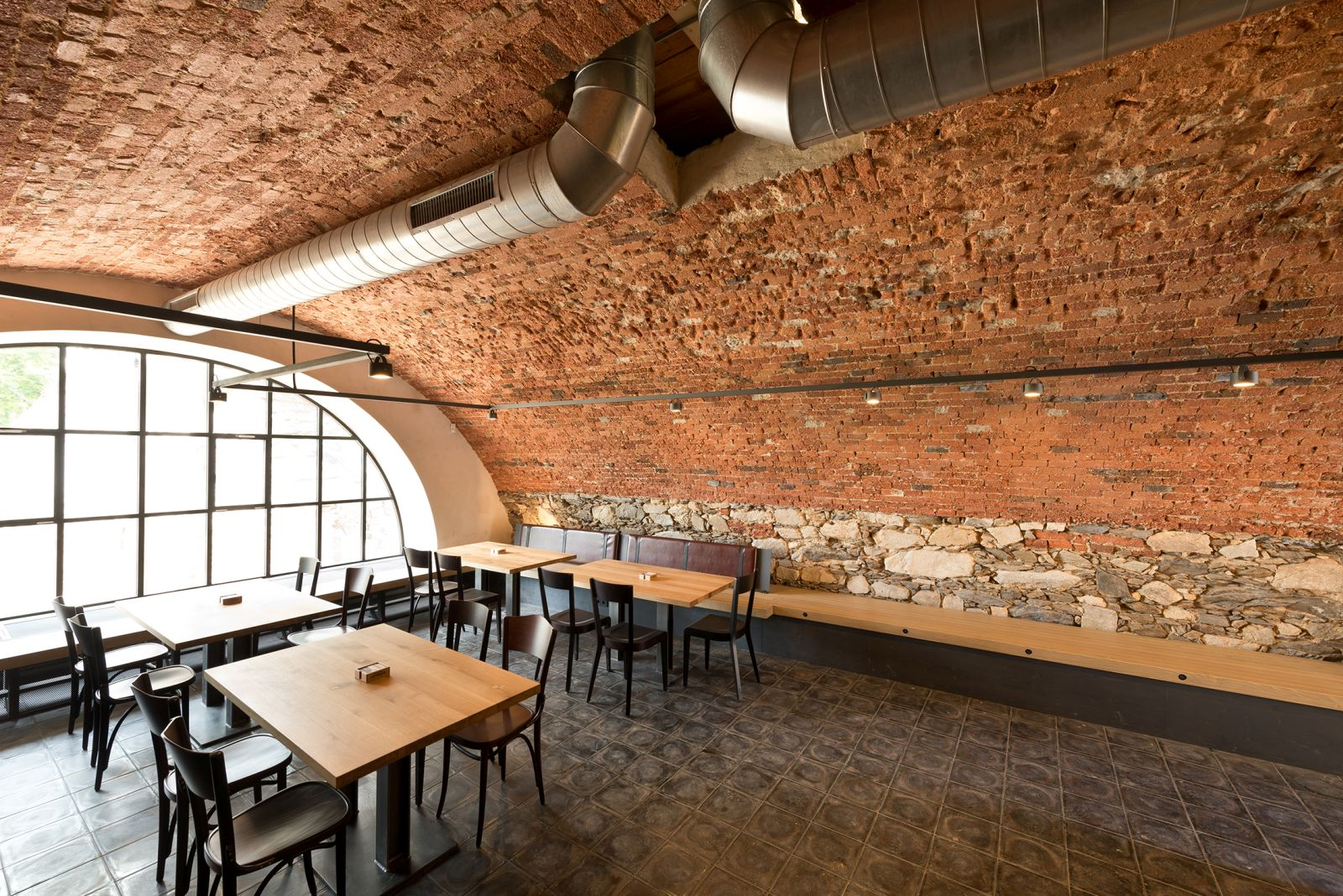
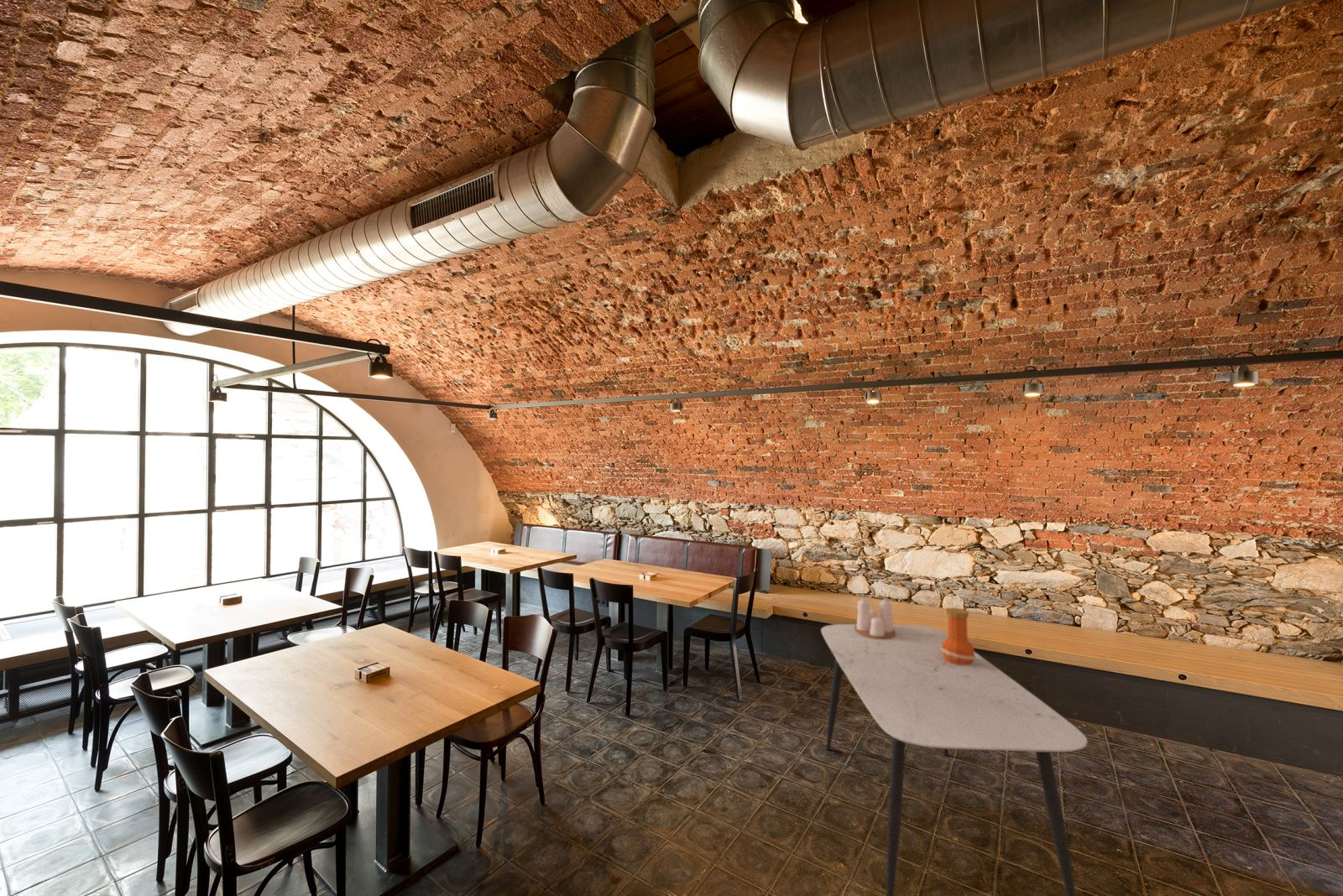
+ vase [941,607,975,665]
+ condiment set [854,591,896,639]
+ dining table [820,623,1088,896]
